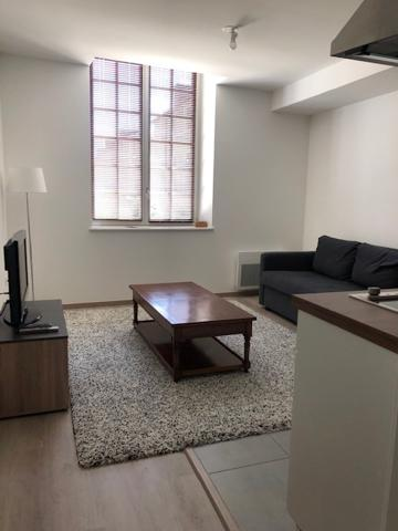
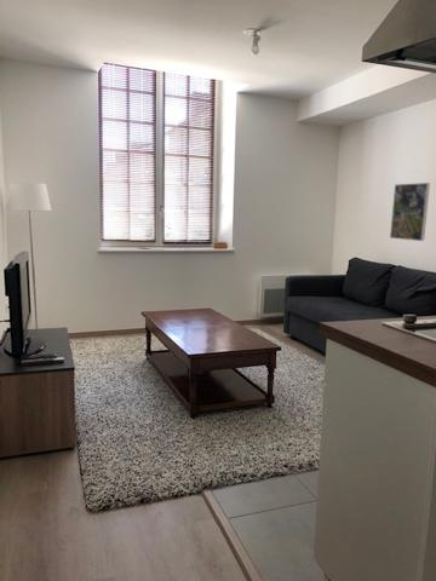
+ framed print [389,182,431,242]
